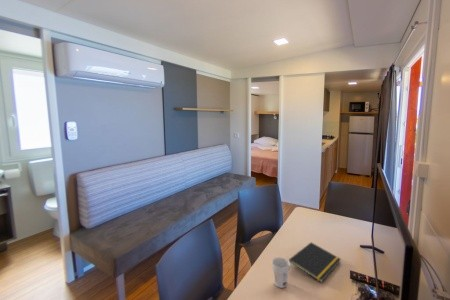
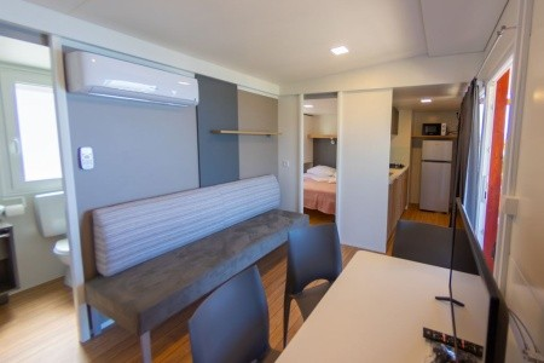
- cup [271,257,291,289]
- notepad [288,241,342,283]
